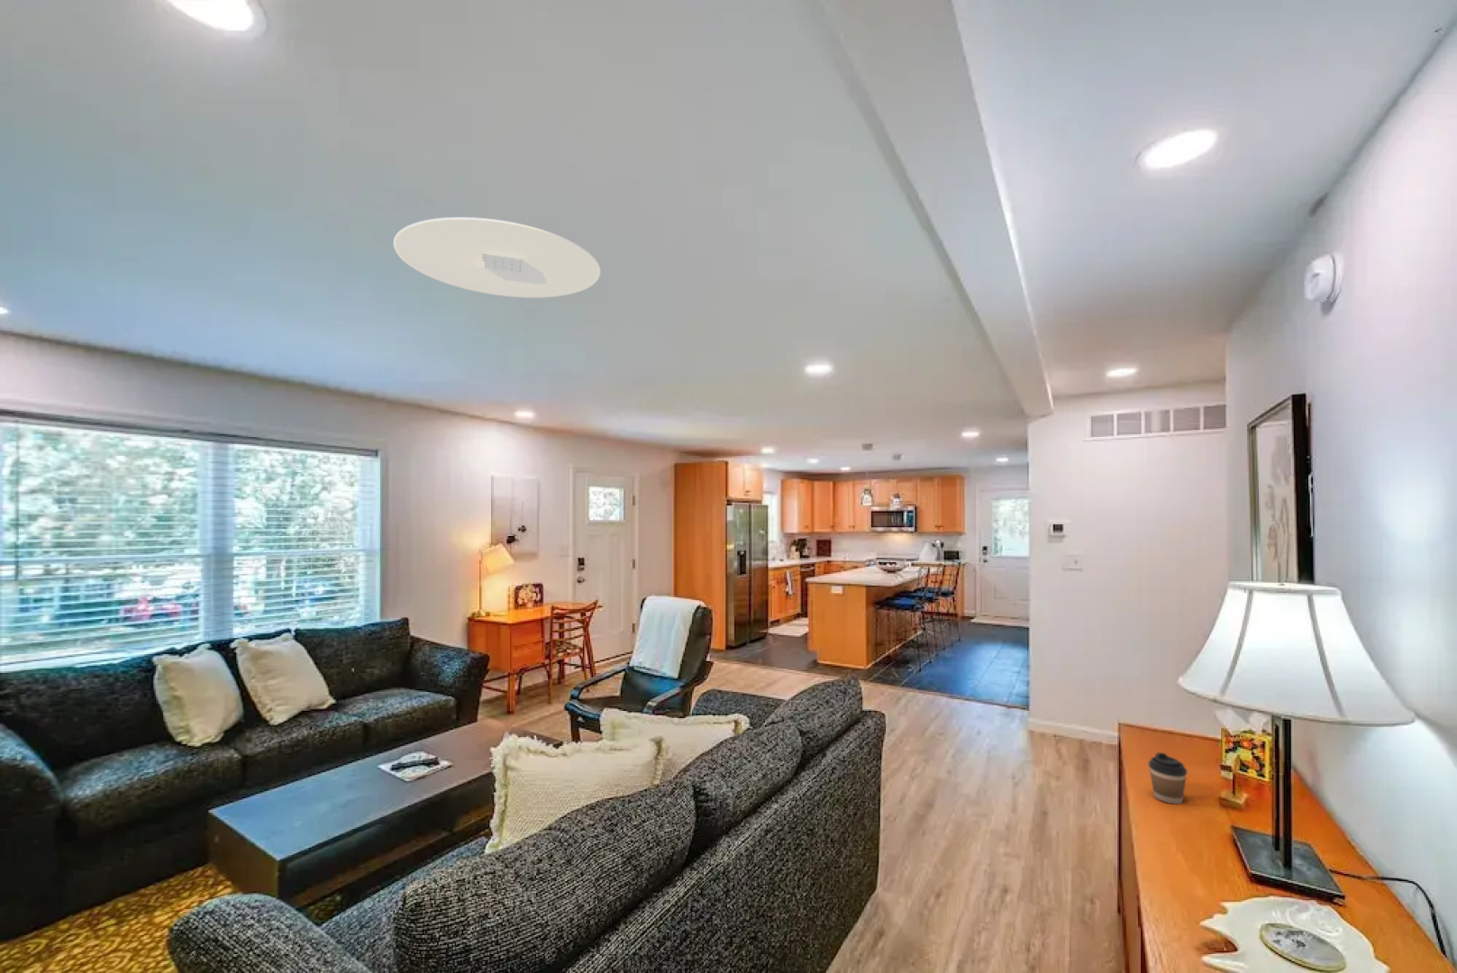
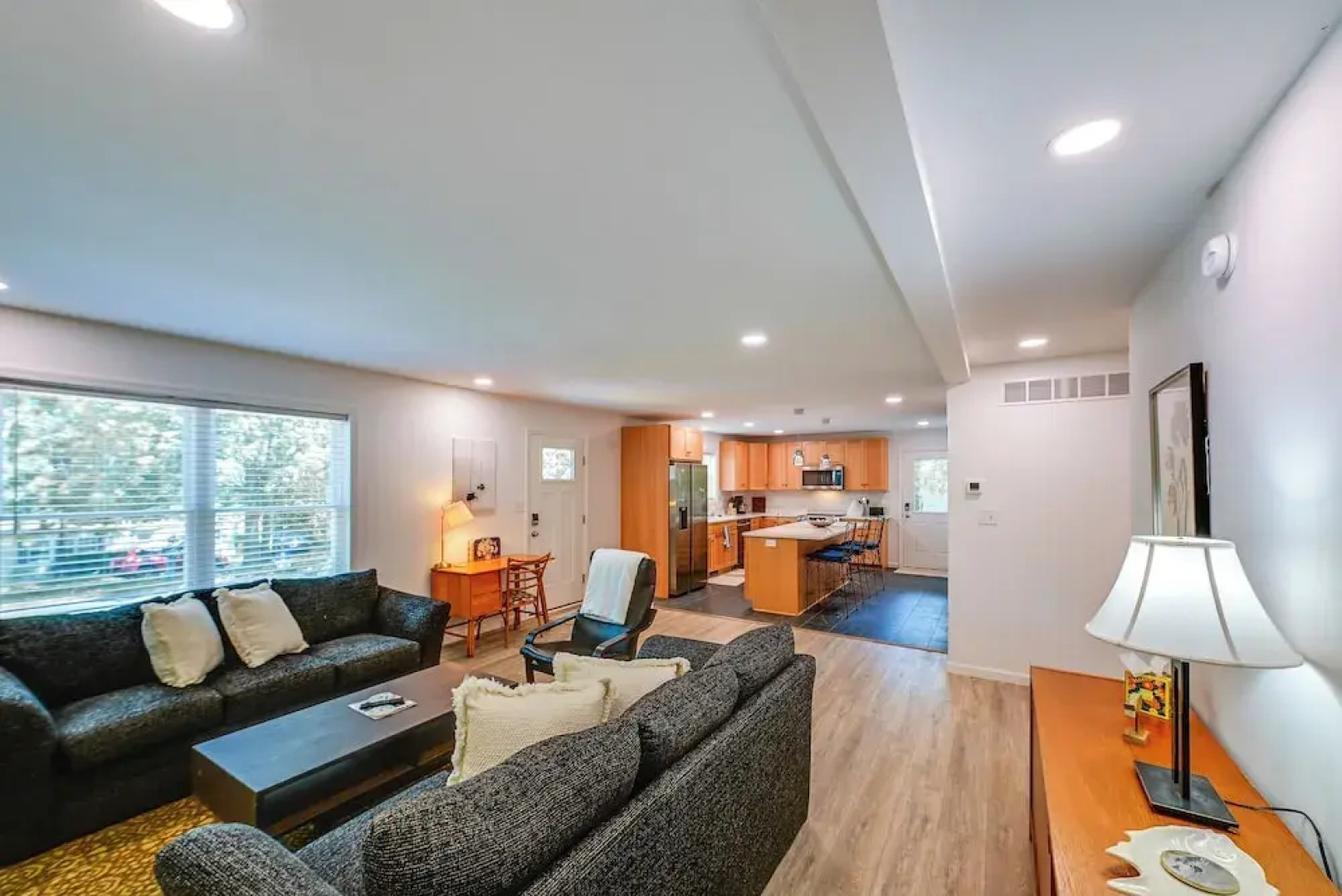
- ceiling light [393,216,601,299]
- coffee cup [1148,751,1188,805]
